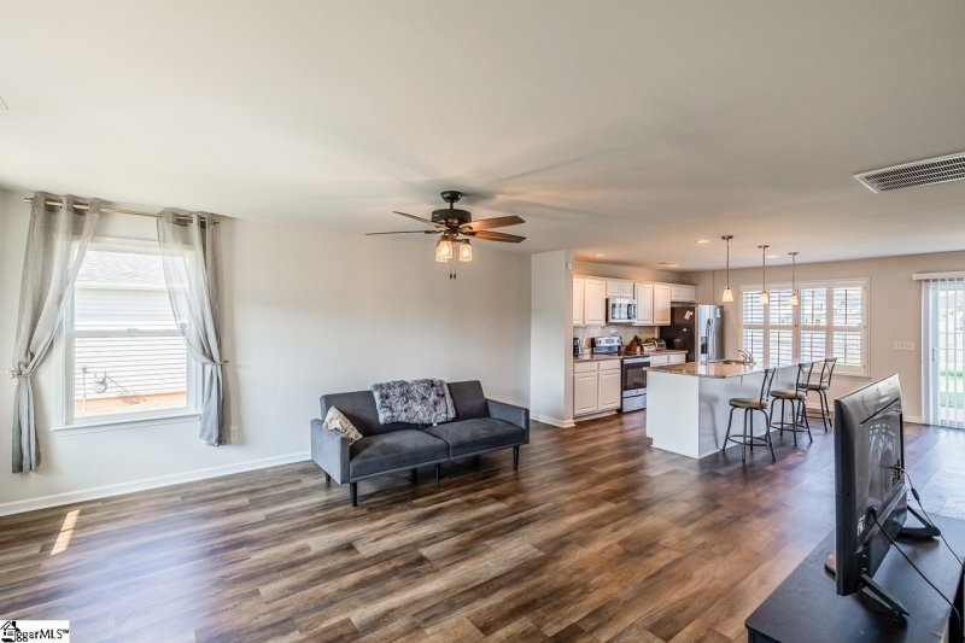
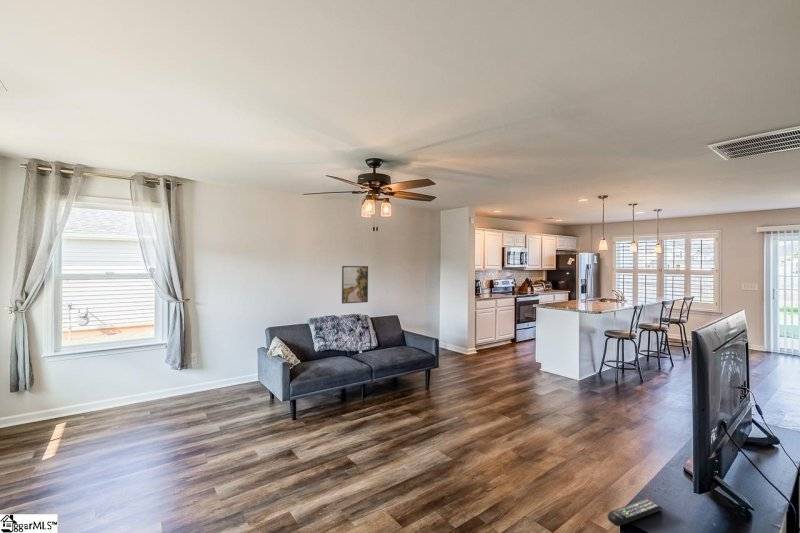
+ remote control [606,498,664,527]
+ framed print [341,265,369,305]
